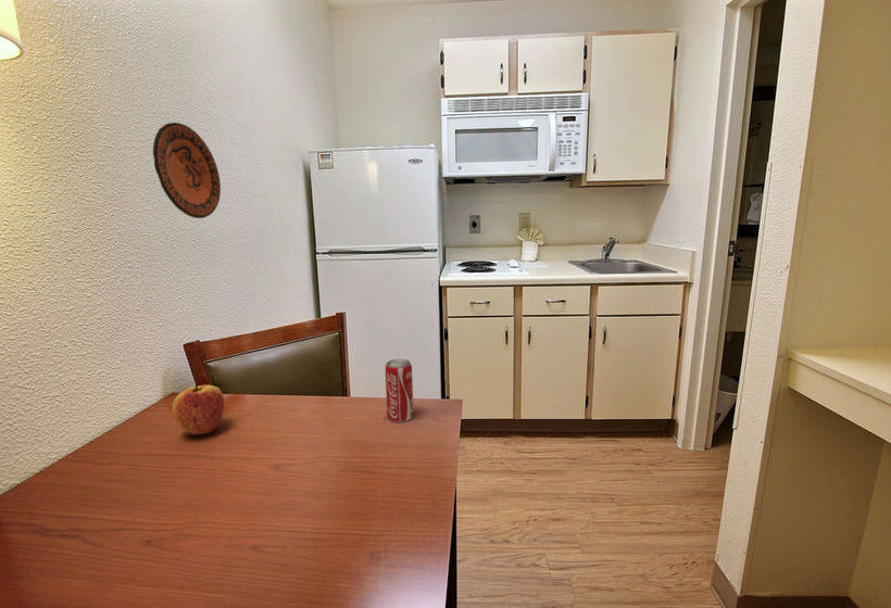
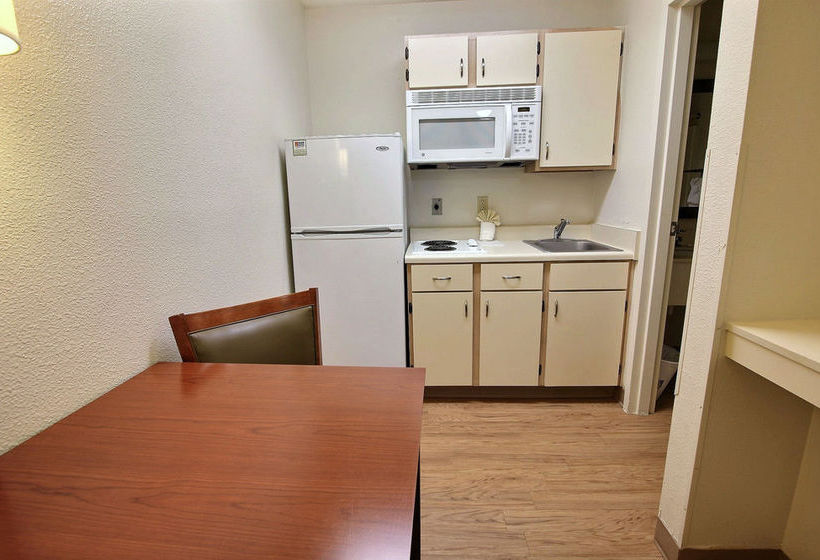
- beverage can [384,358,414,423]
- apple [172,383,226,435]
- decorative plate [152,122,222,219]
